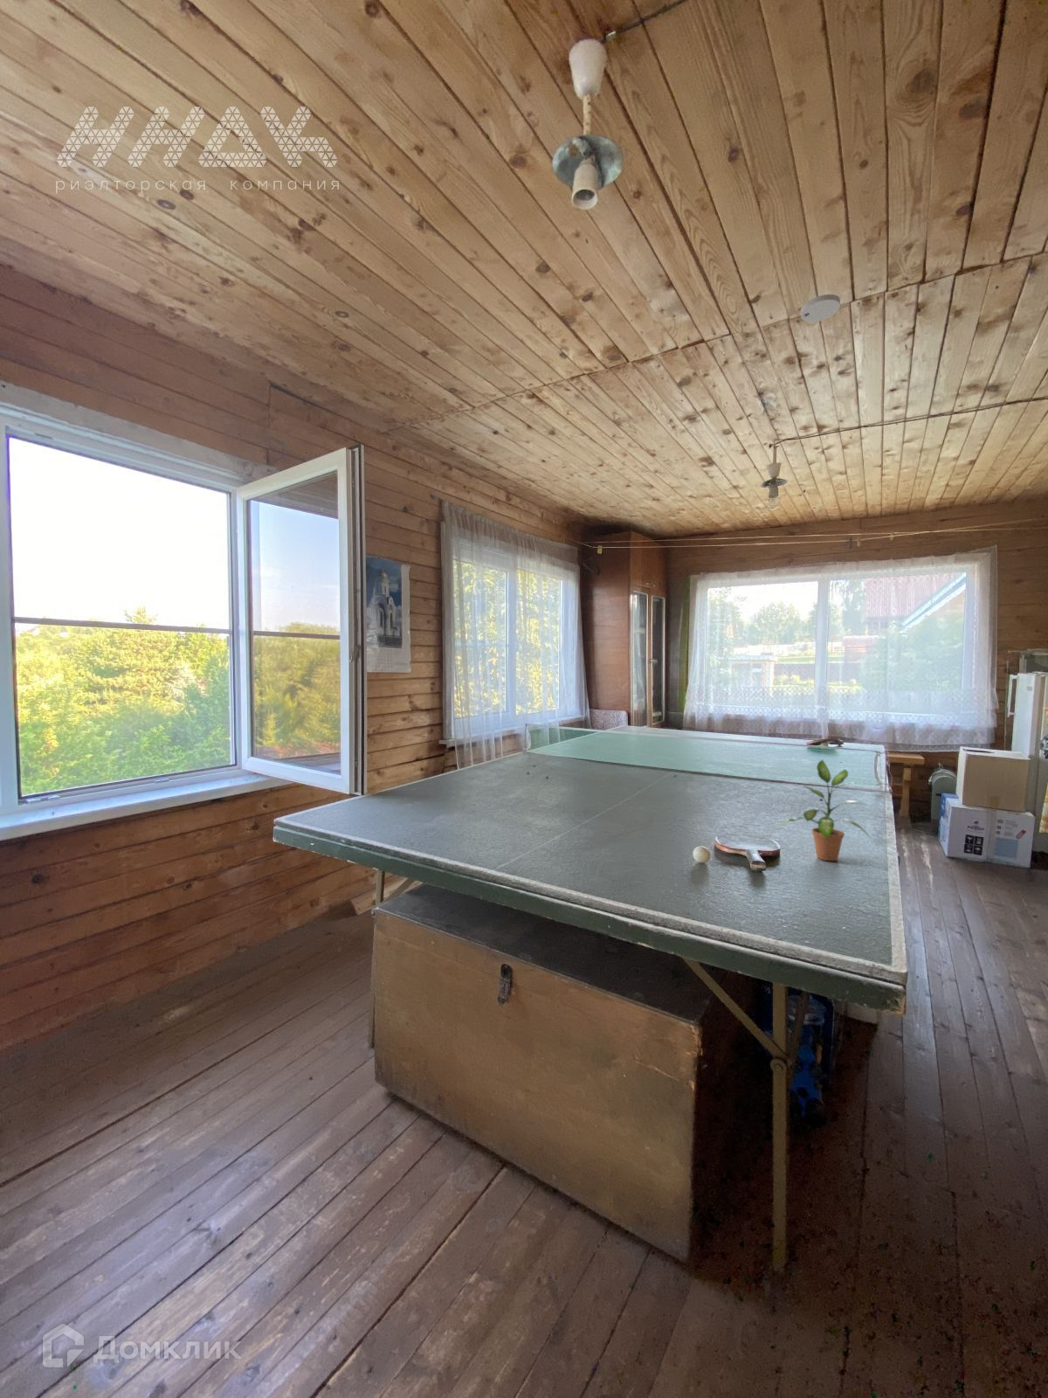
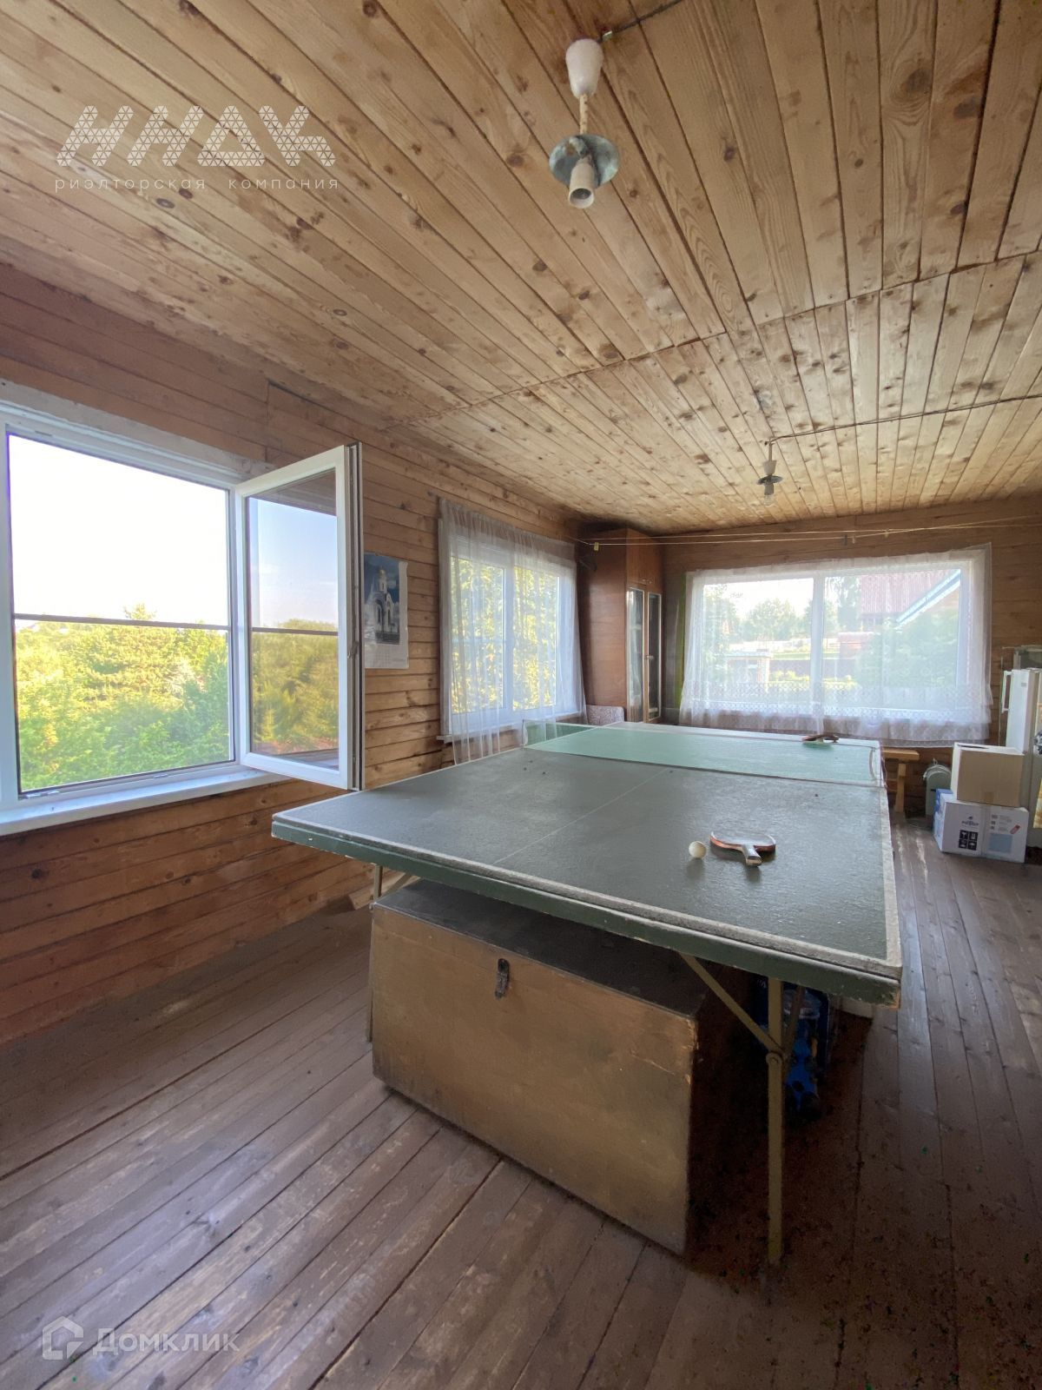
- smoke detector [800,294,841,324]
- potted plant [775,760,873,862]
